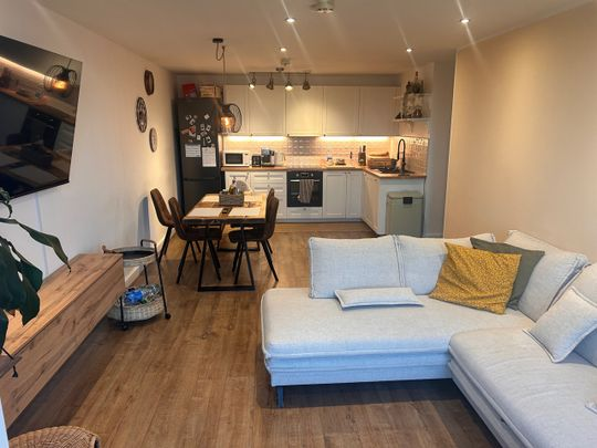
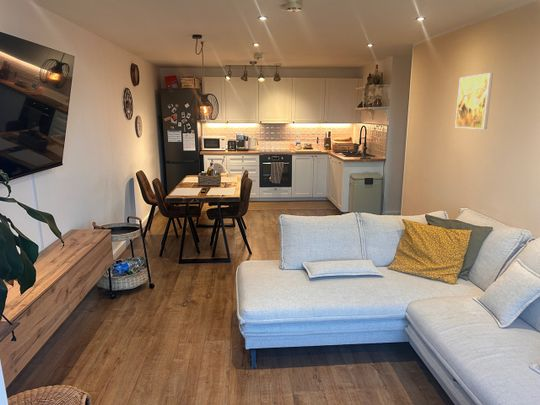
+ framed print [454,72,494,130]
